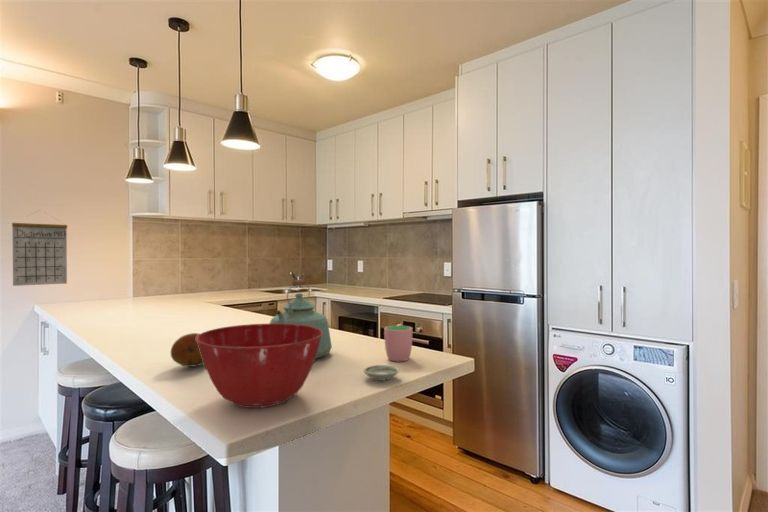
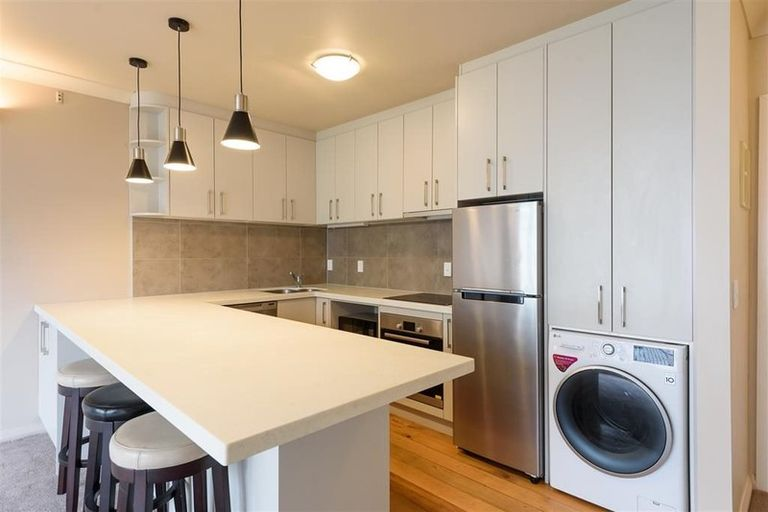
- cup [383,325,413,362]
- fruit [170,332,204,368]
- calendar [11,209,68,287]
- mixing bowl [196,323,323,409]
- saucer [363,364,400,382]
- kettle [269,278,333,360]
